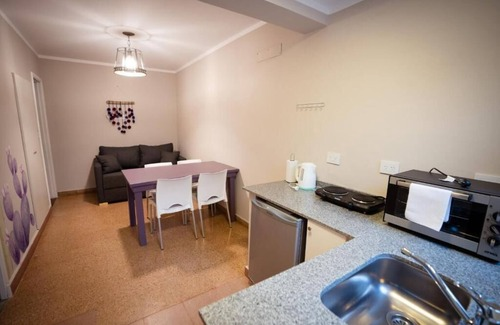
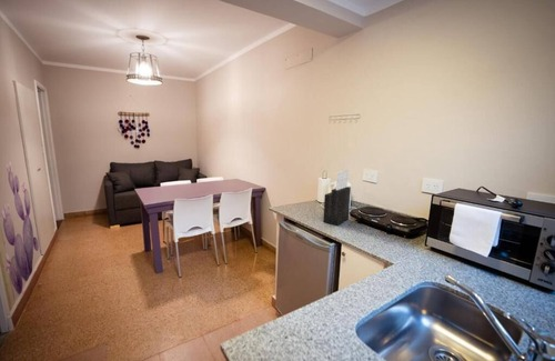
+ knife block [322,170,352,227]
